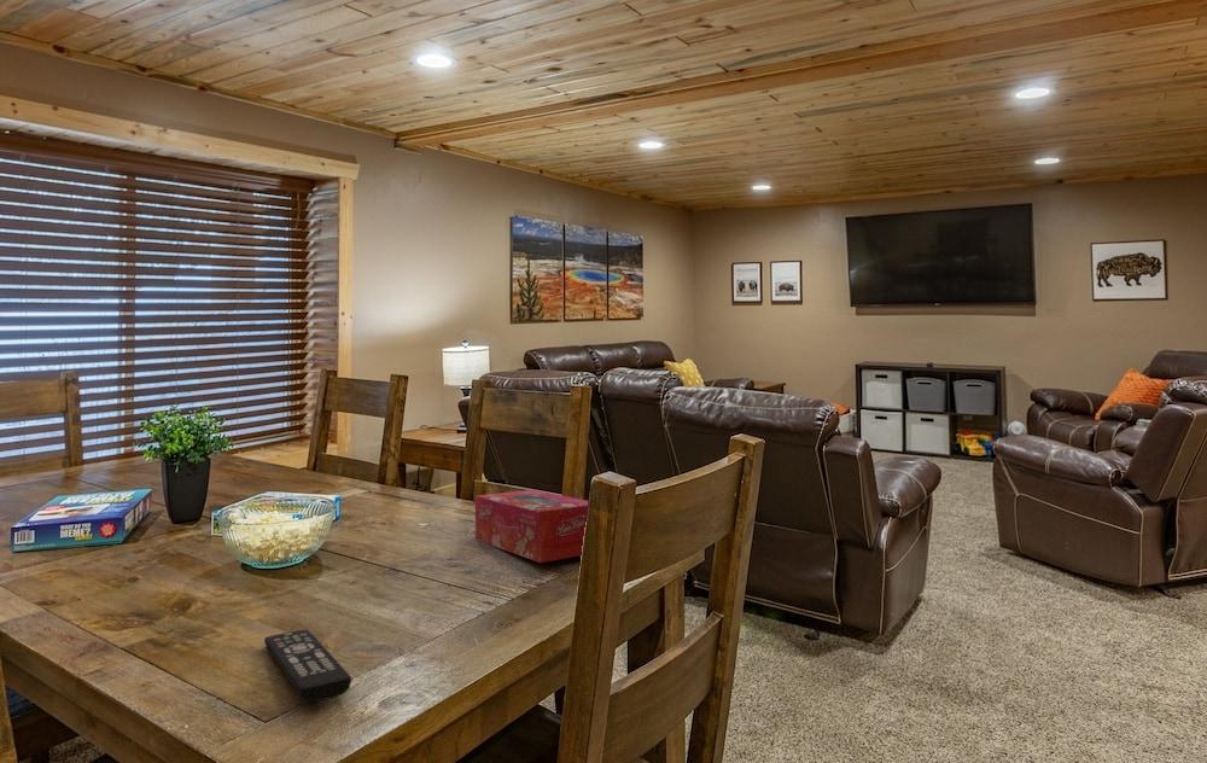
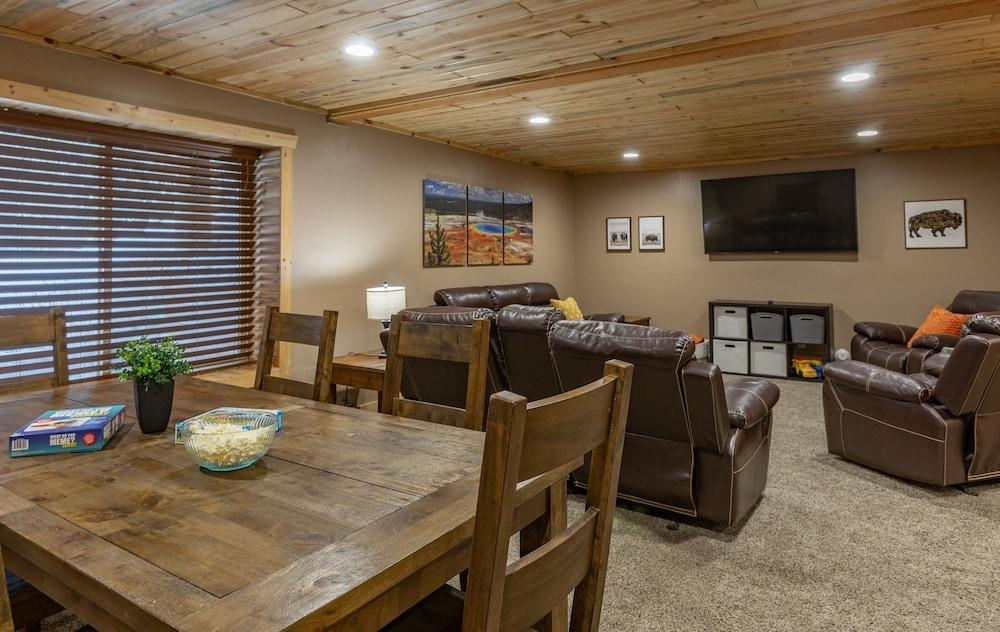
- remote control [263,629,352,703]
- tissue box [474,489,589,564]
